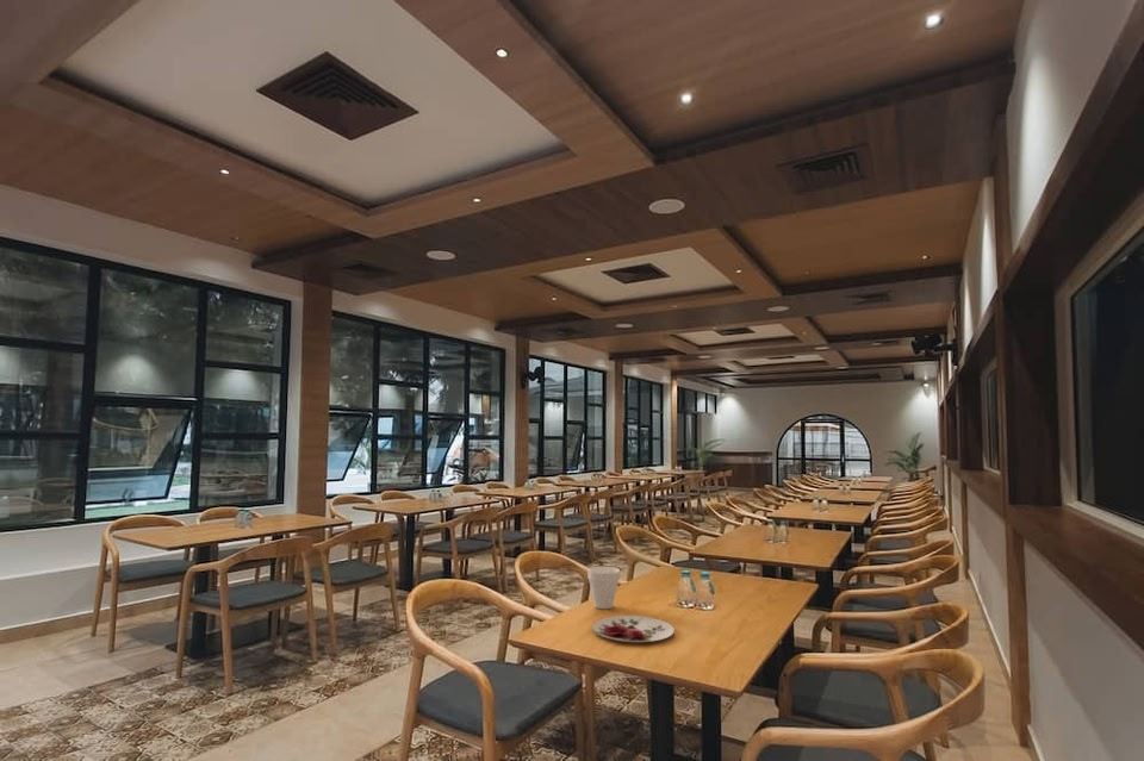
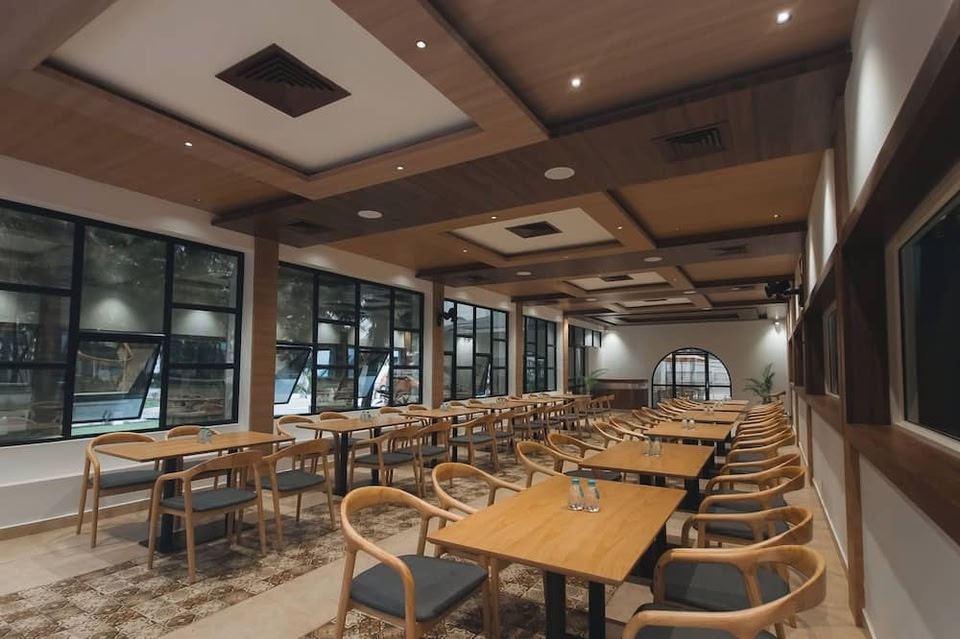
- cup [586,566,621,610]
- plate [592,615,676,643]
